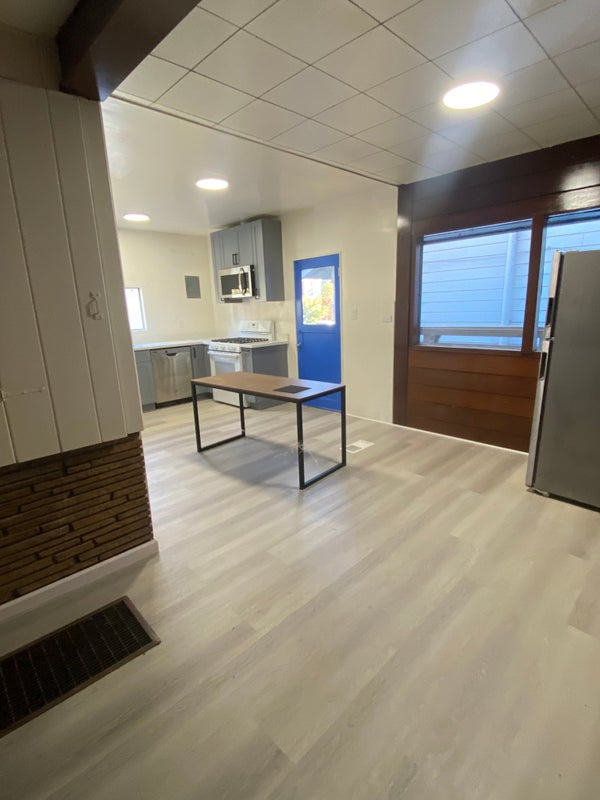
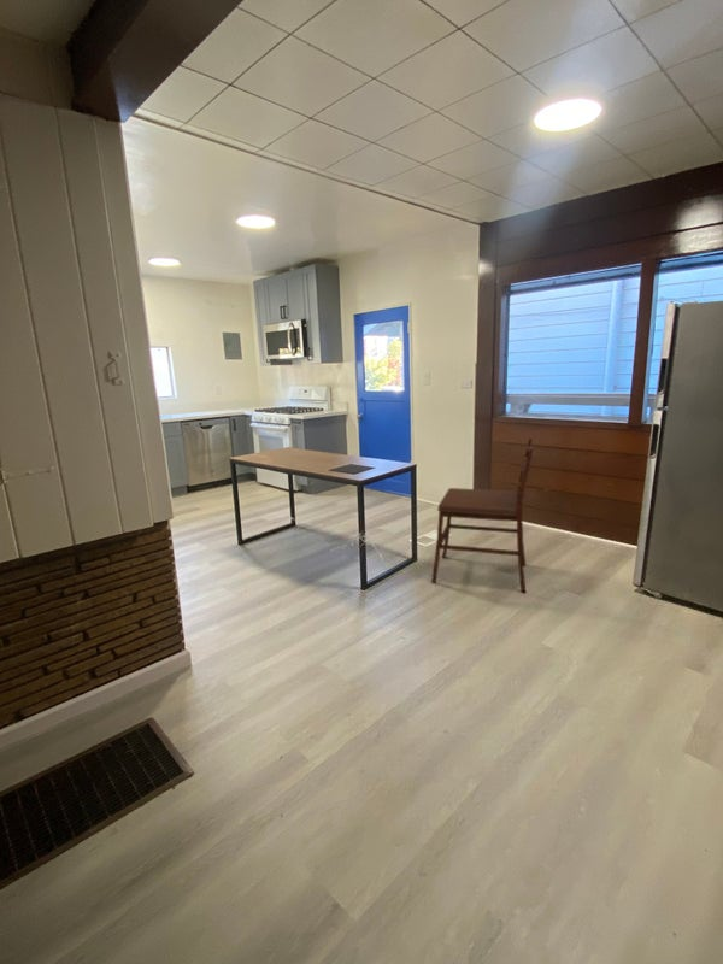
+ dining chair [430,437,535,594]
